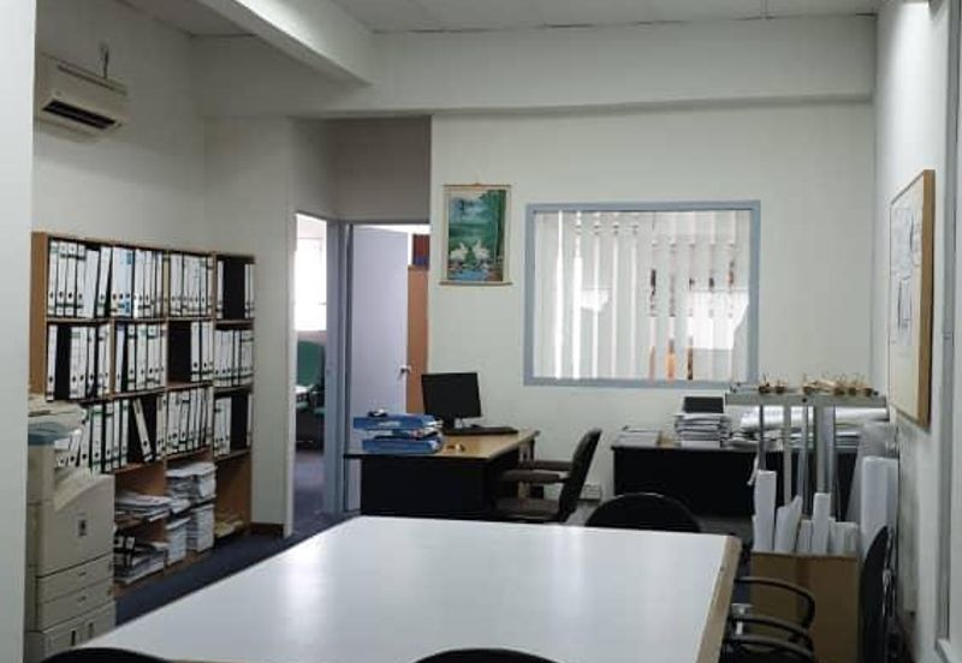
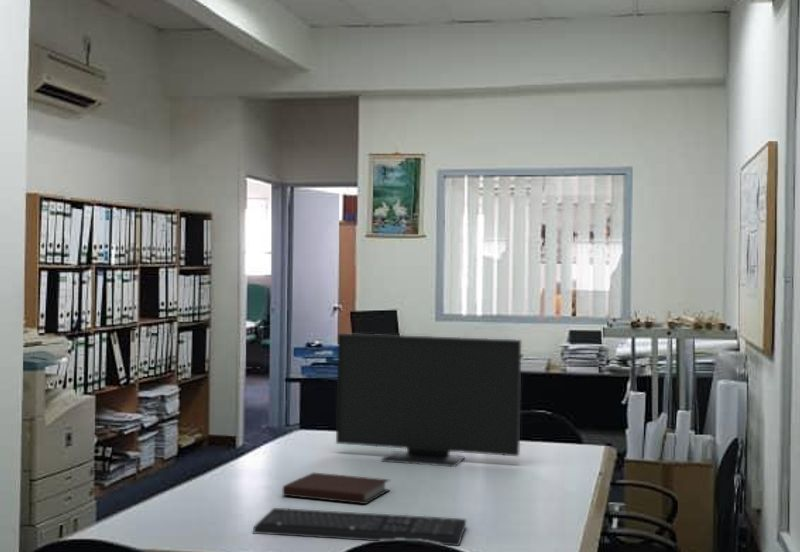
+ keyboard [252,507,467,547]
+ computer monitor [335,332,522,468]
+ notebook [282,472,391,505]
